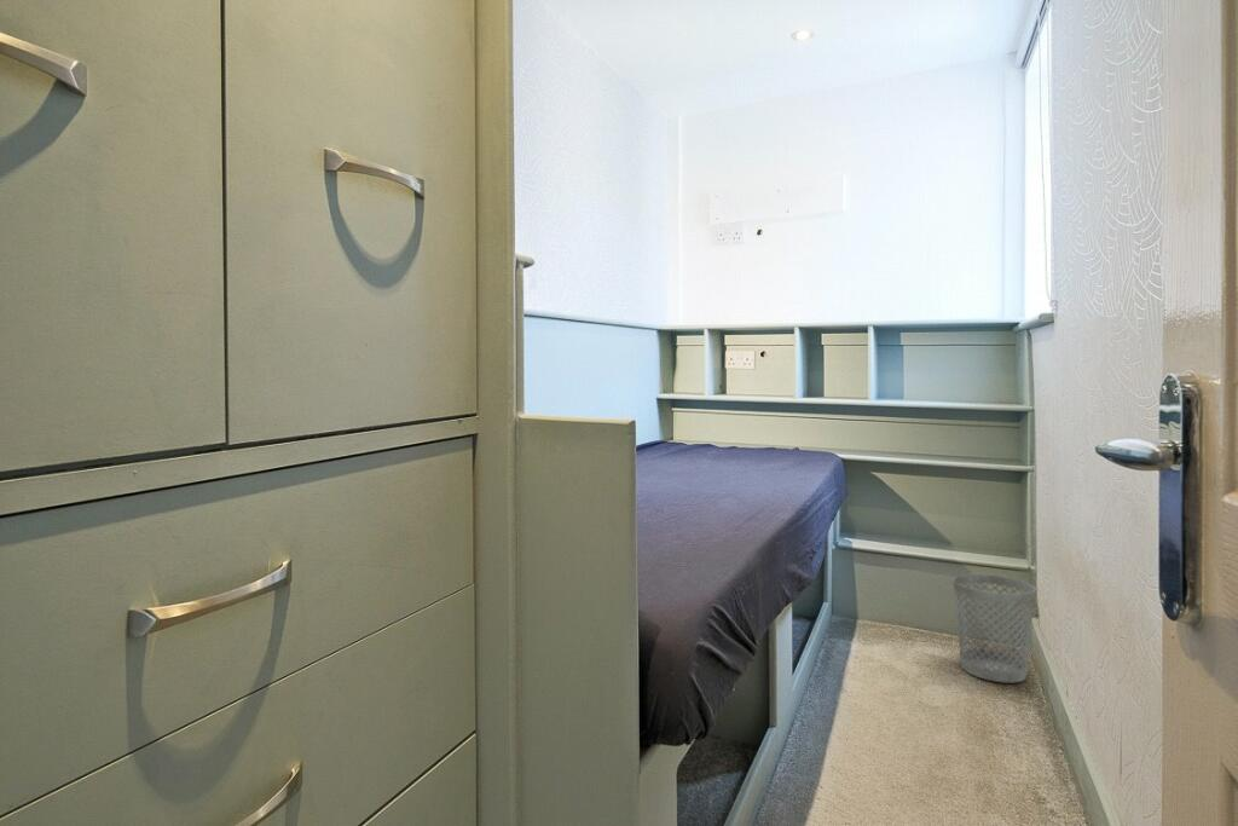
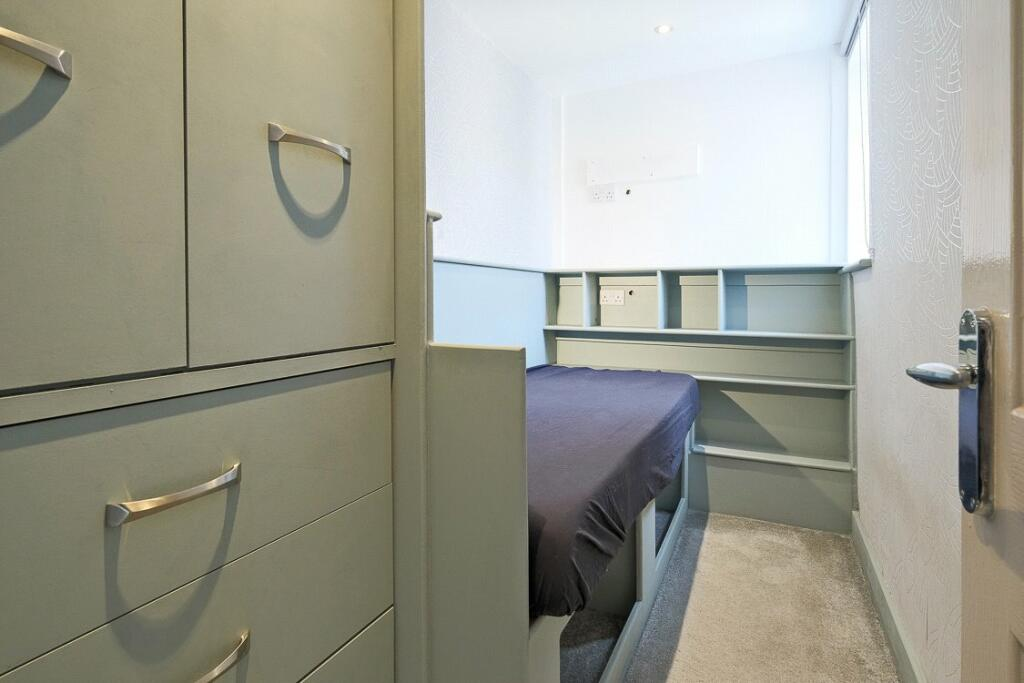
- wastebasket [953,573,1036,685]
